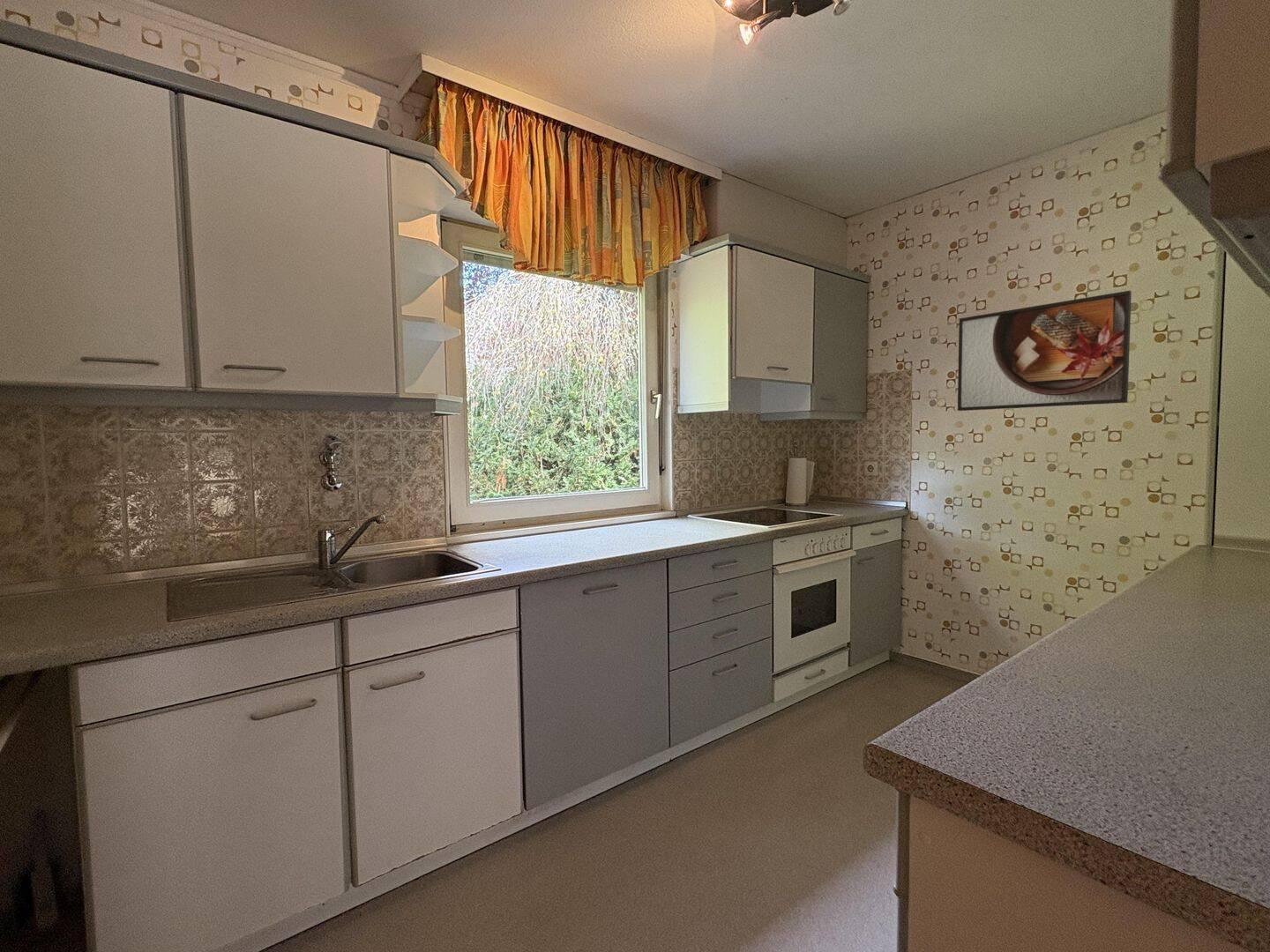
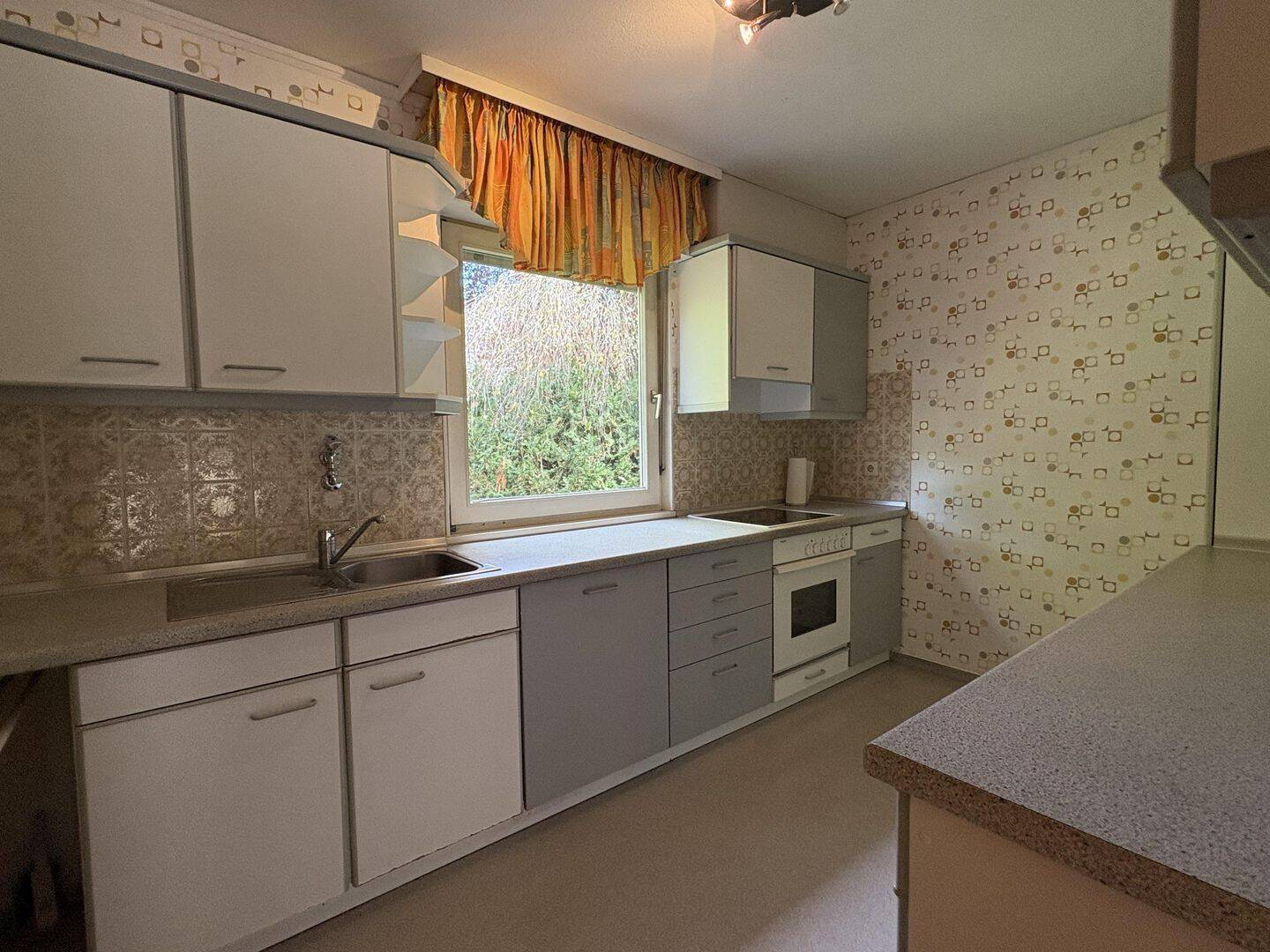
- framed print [957,290,1132,412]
